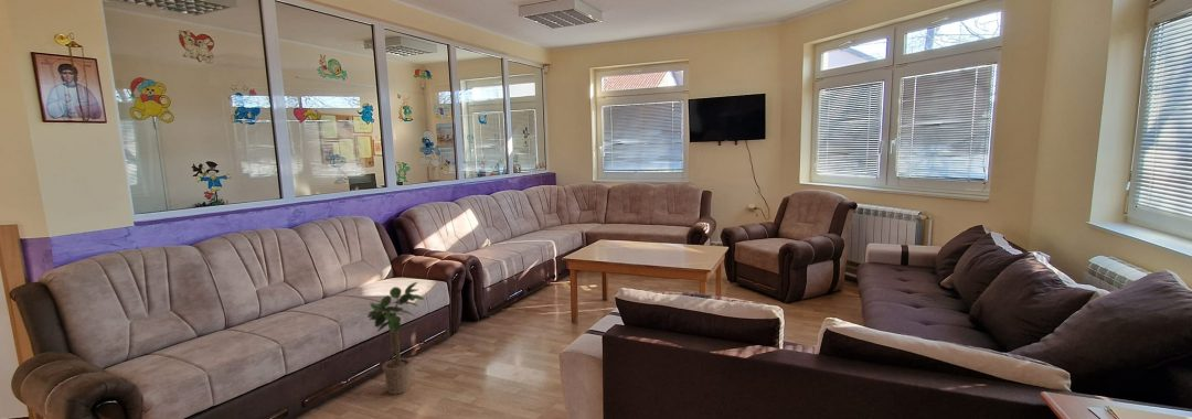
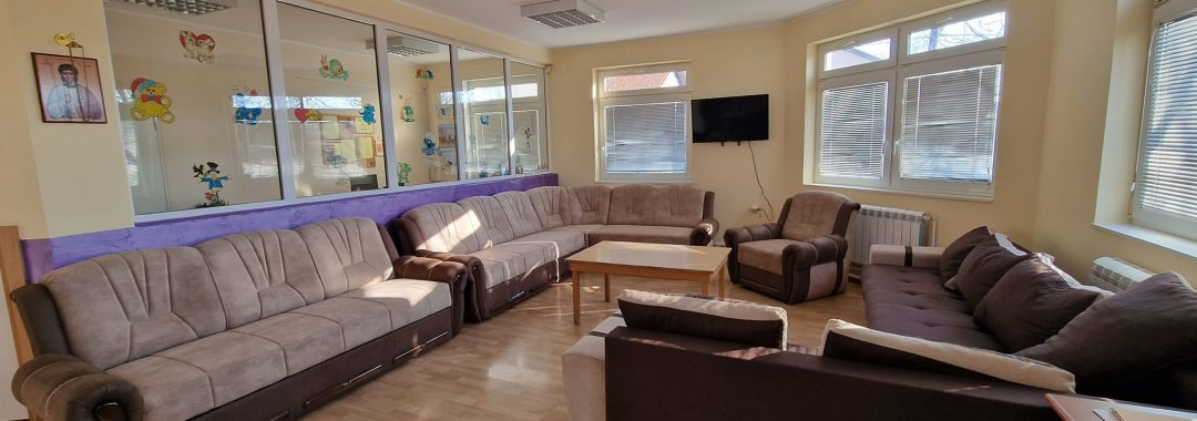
- potted plant [366,281,425,396]
